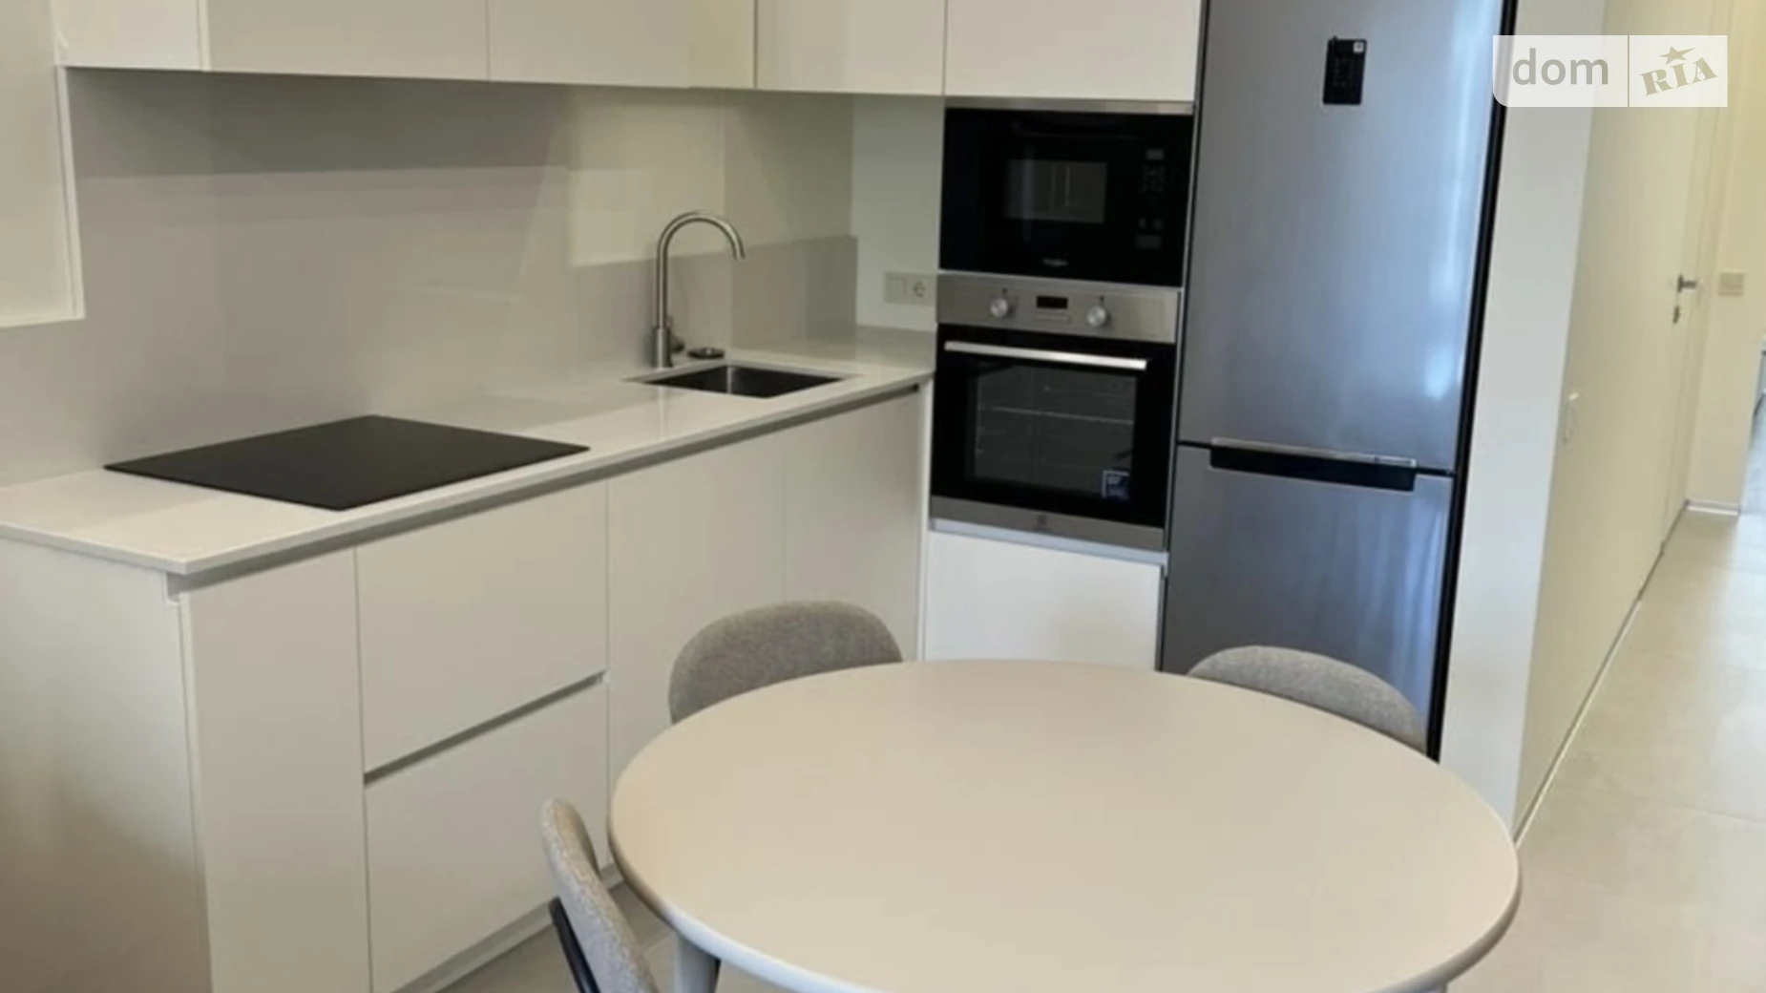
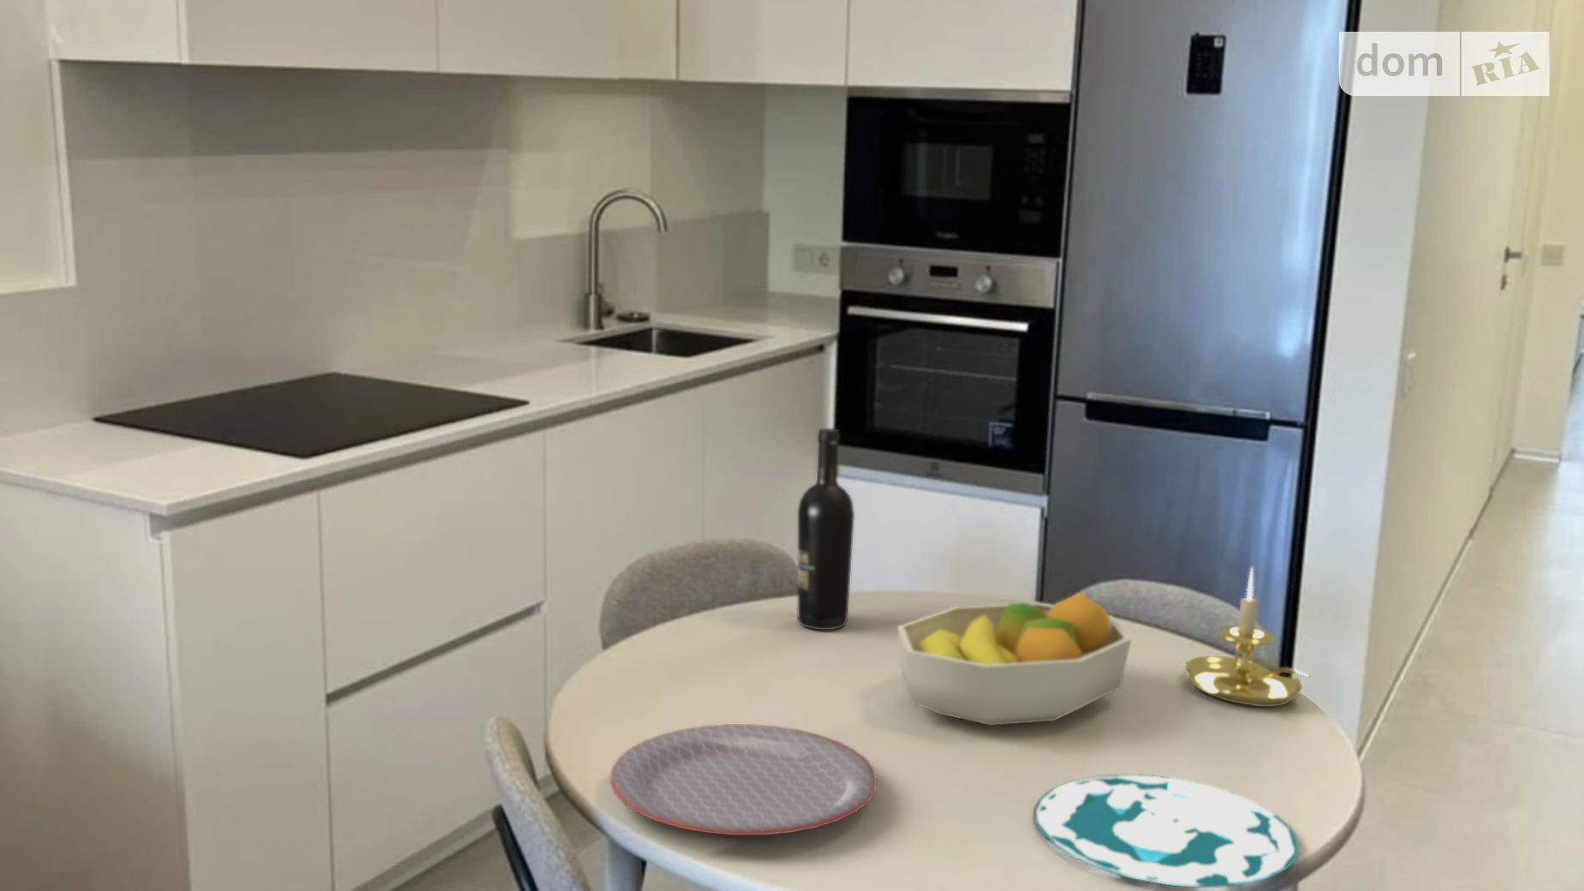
+ fruit bowl [896,592,1133,727]
+ wine bottle [797,428,855,631]
+ plate [609,723,878,837]
+ plate [1034,774,1300,889]
+ candle holder [1184,567,1312,707]
